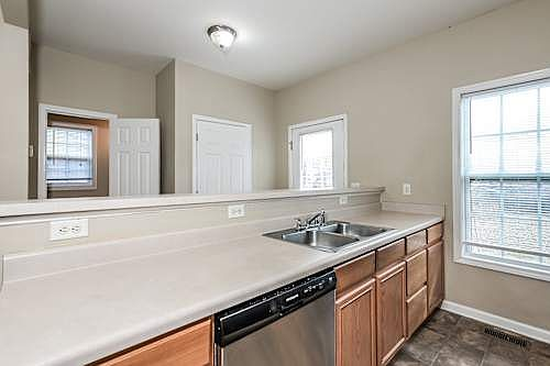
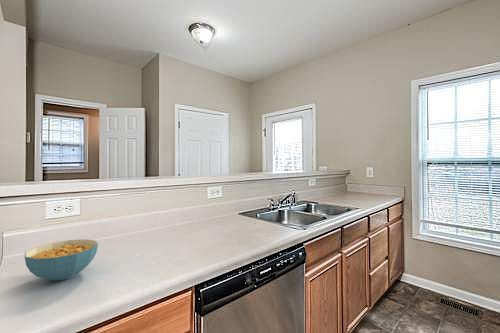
+ cereal bowl [24,238,99,282]
